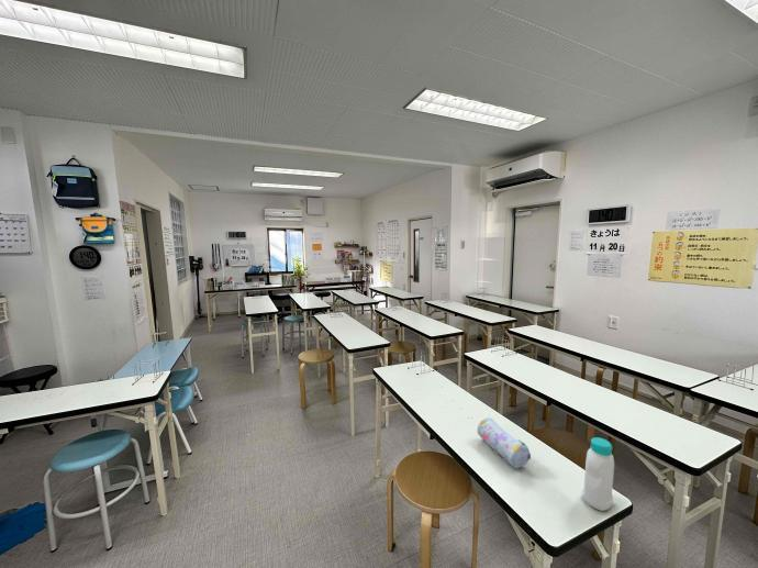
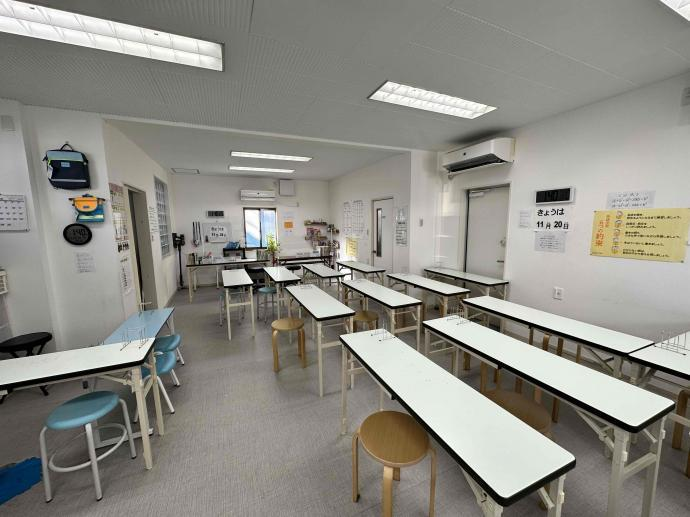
- pencil case [477,416,532,469]
- bottle [581,436,615,512]
